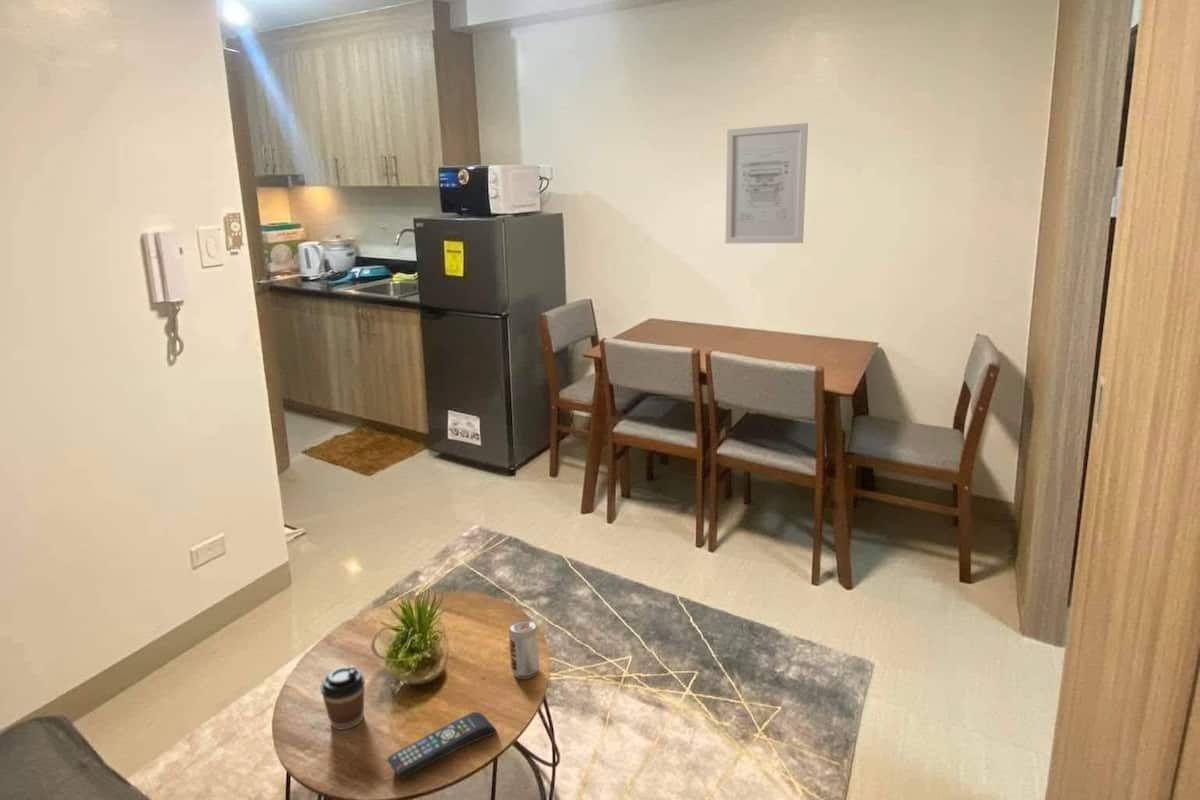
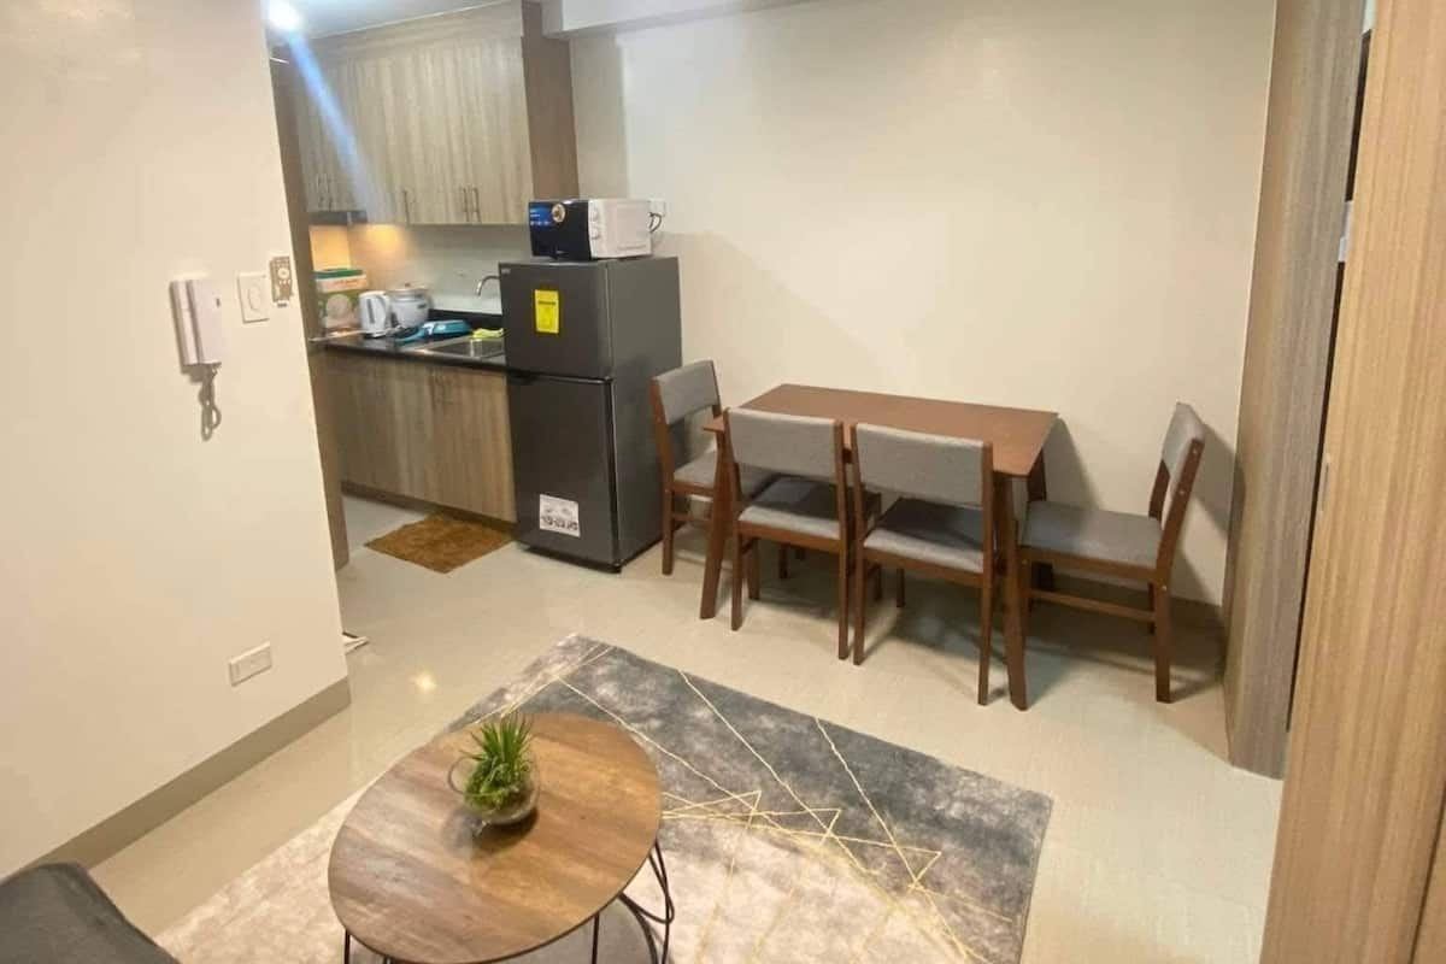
- remote control [387,711,498,779]
- coffee cup [319,664,366,731]
- beverage can [508,619,540,680]
- wall art [724,122,809,245]
